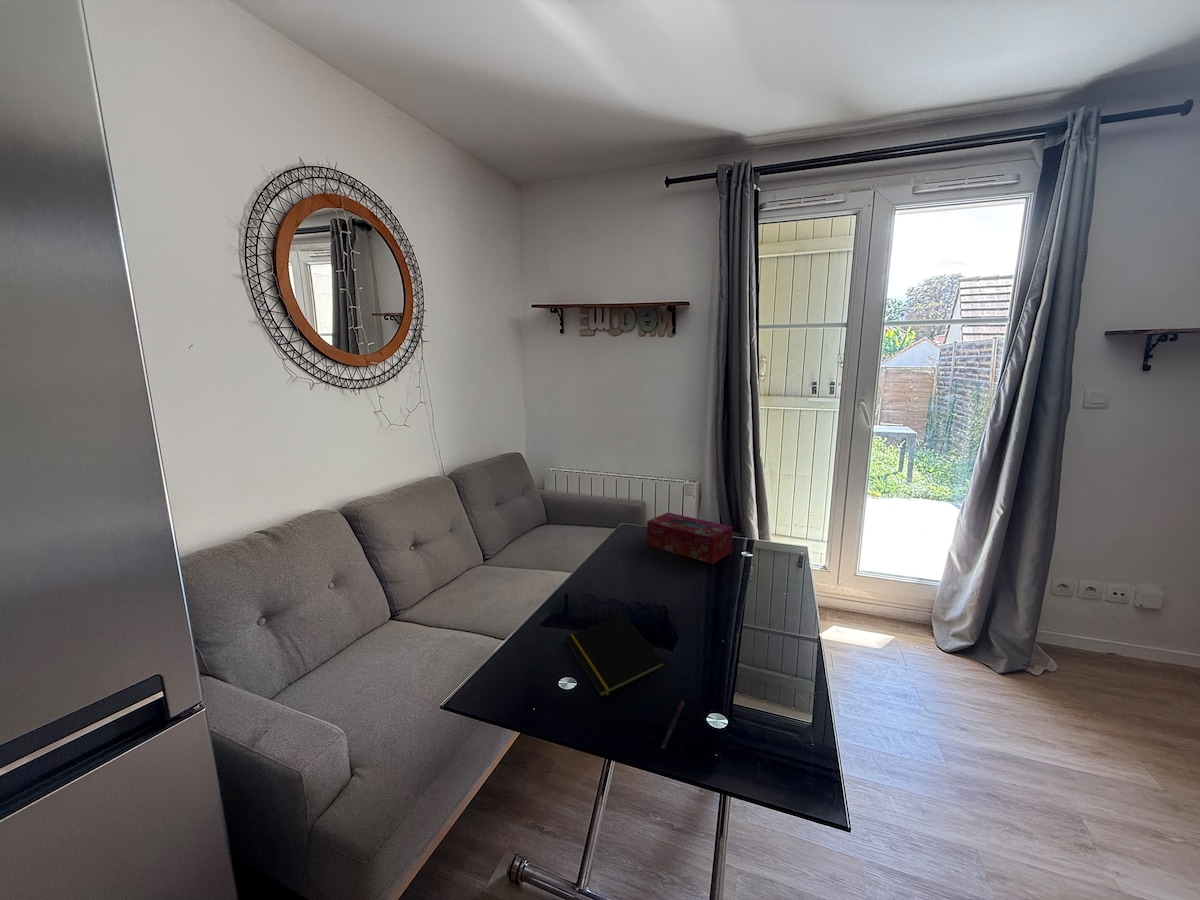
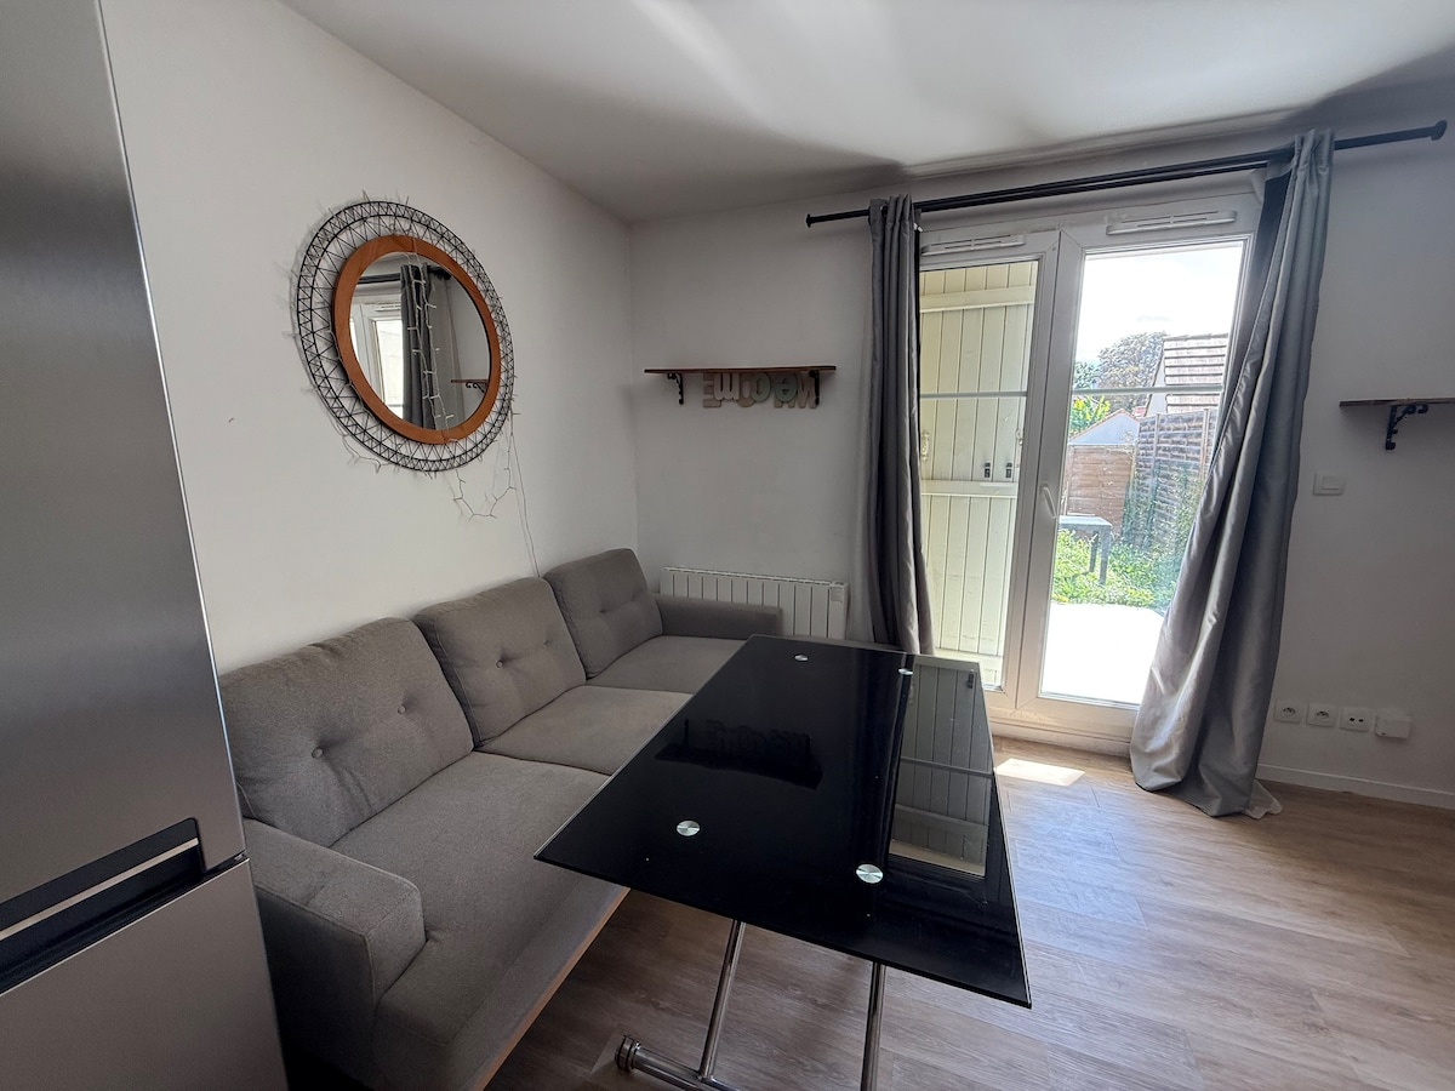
- tissue box [646,512,734,565]
- pen [660,699,686,751]
- notepad [564,613,667,699]
